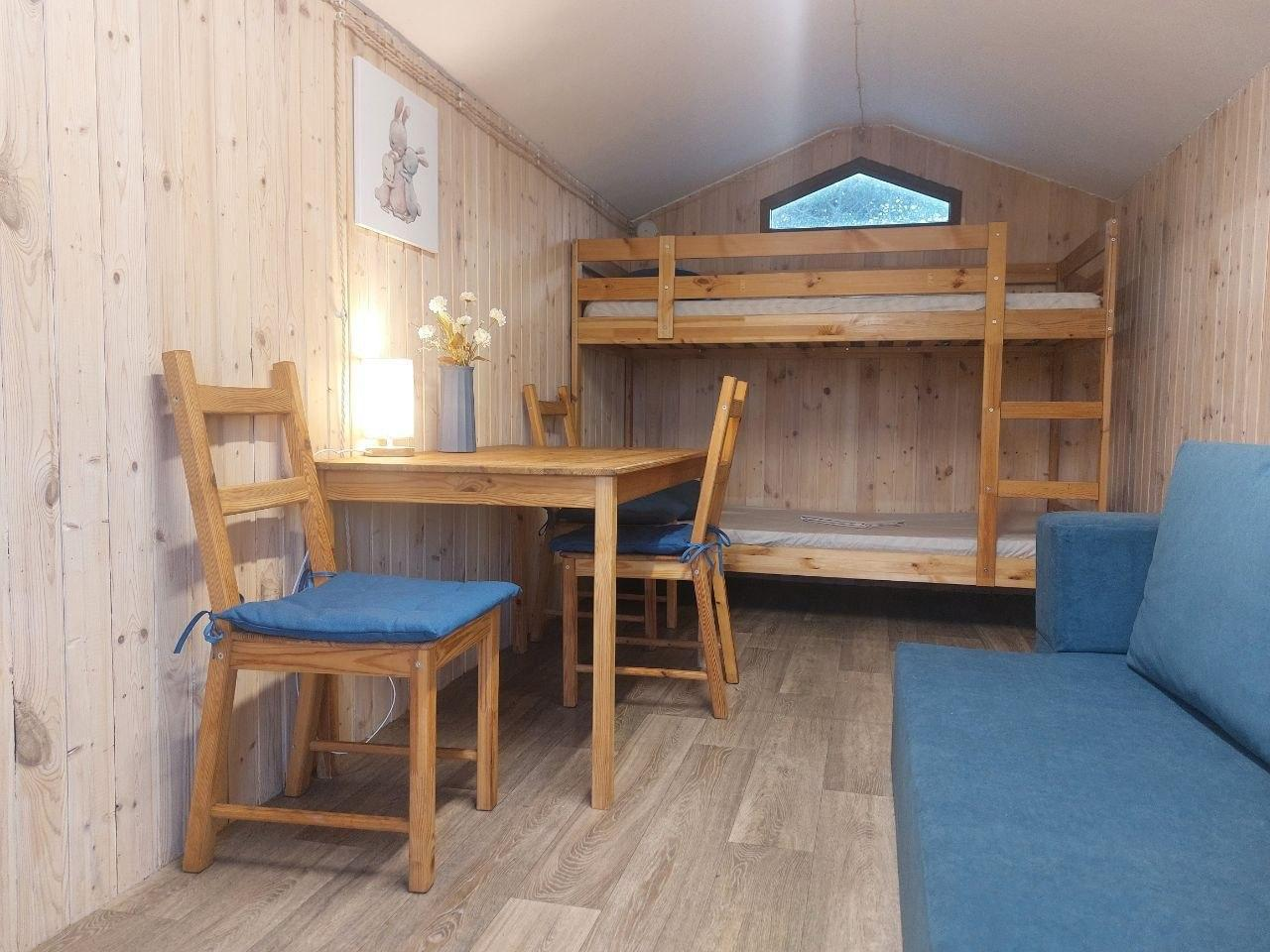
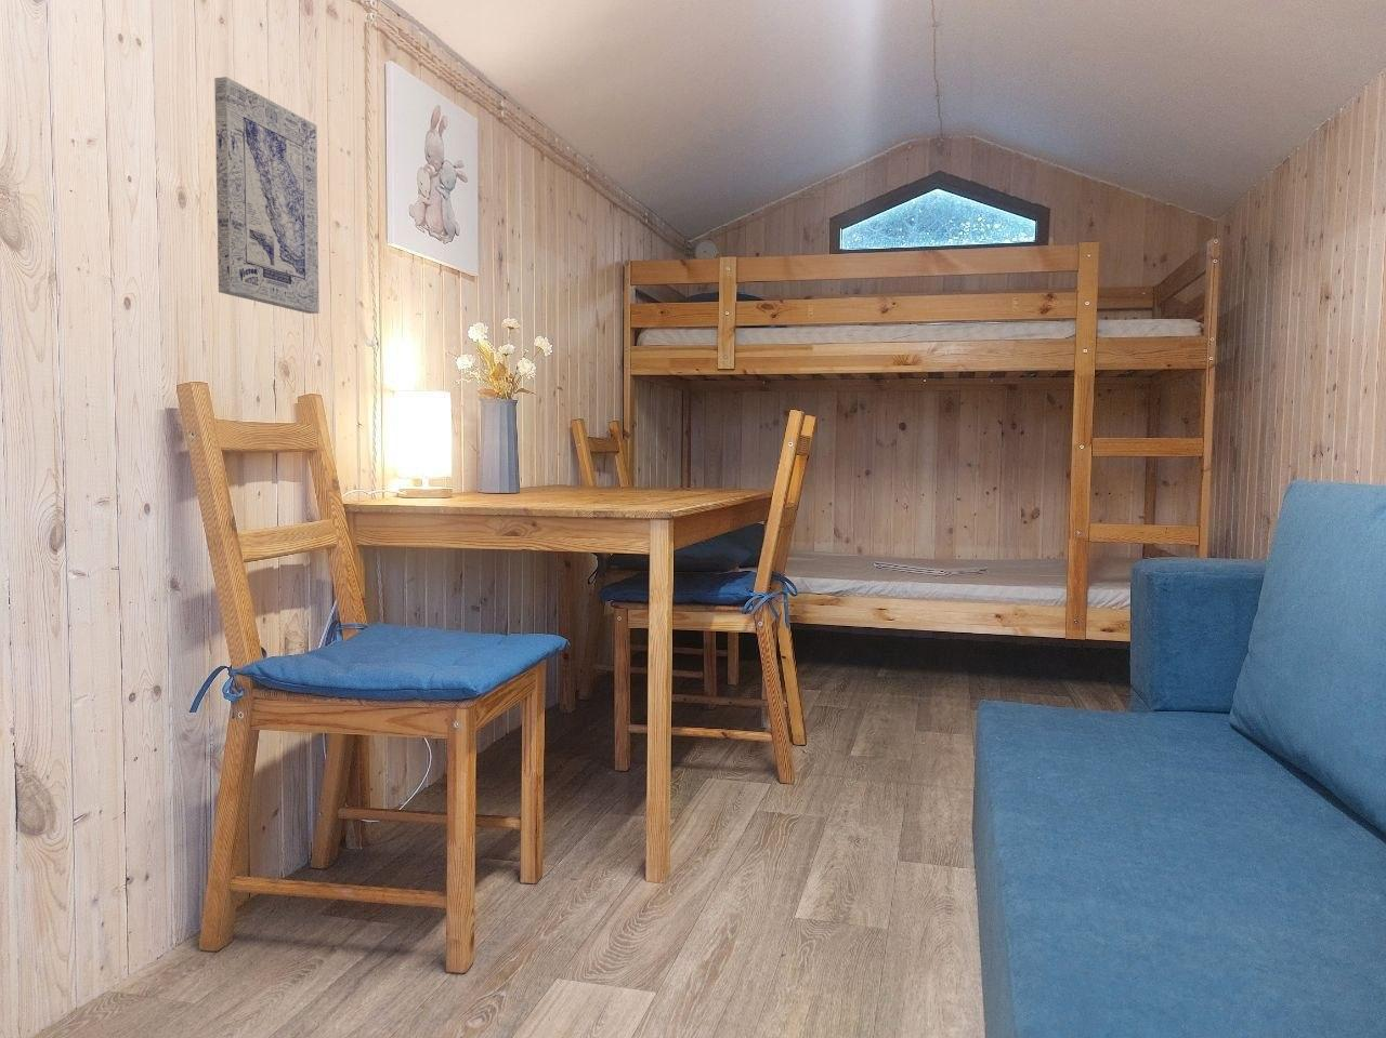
+ wall art [213,75,321,315]
